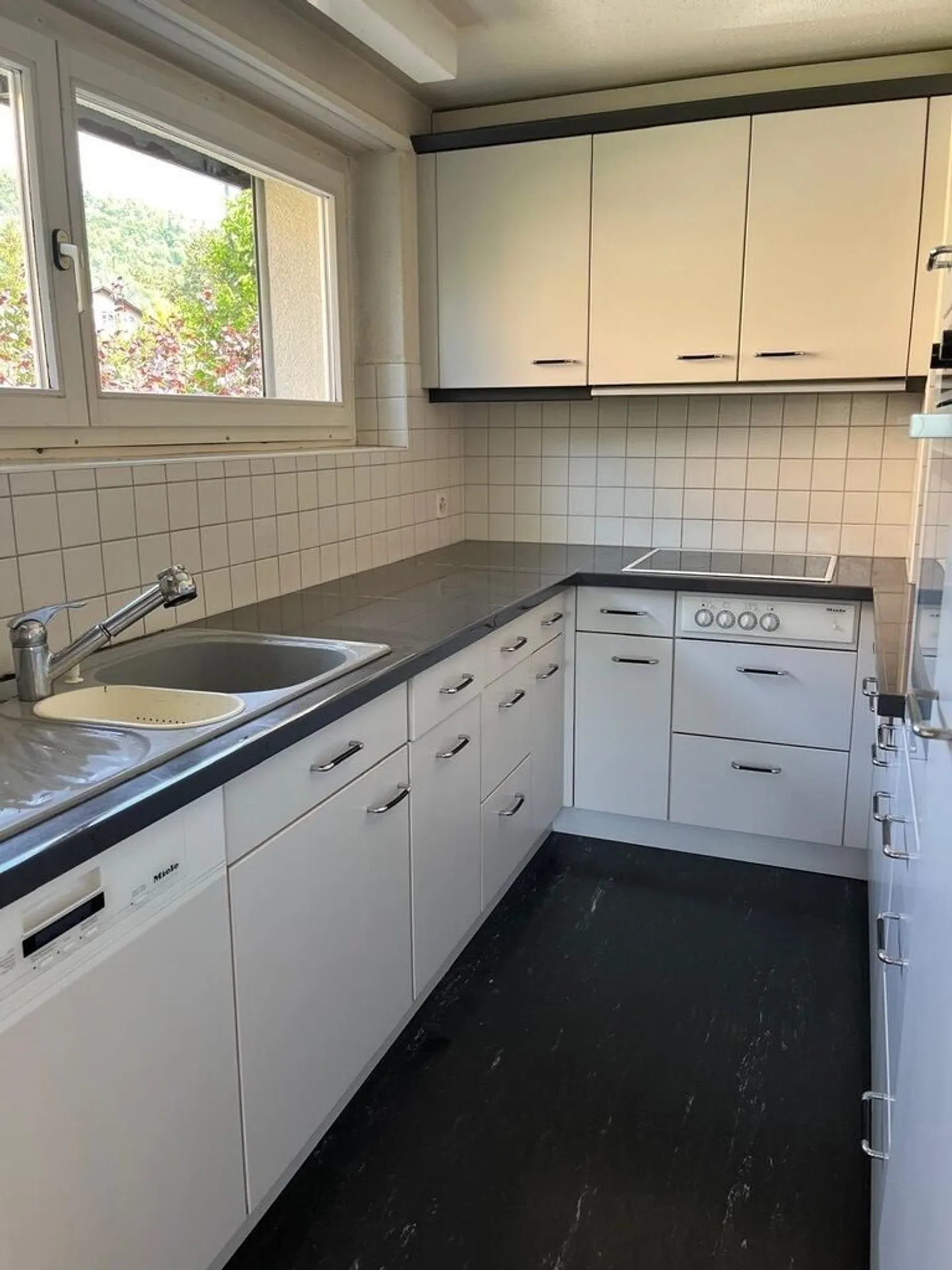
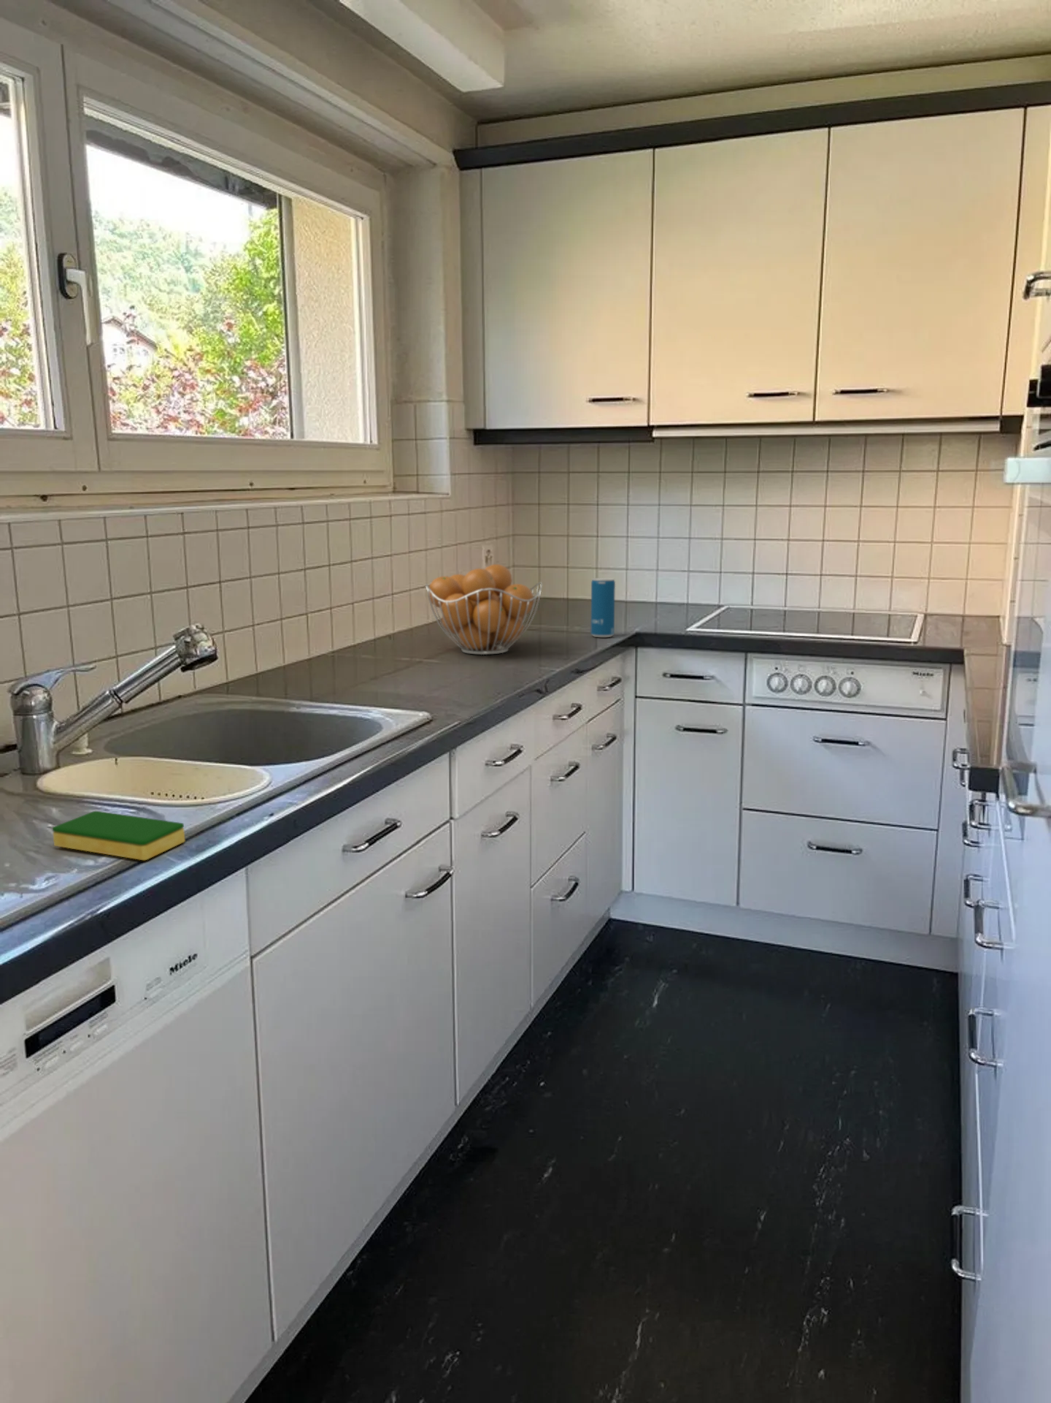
+ dish sponge [52,811,185,861]
+ fruit basket [425,563,543,655]
+ beverage can [591,578,616,637]
